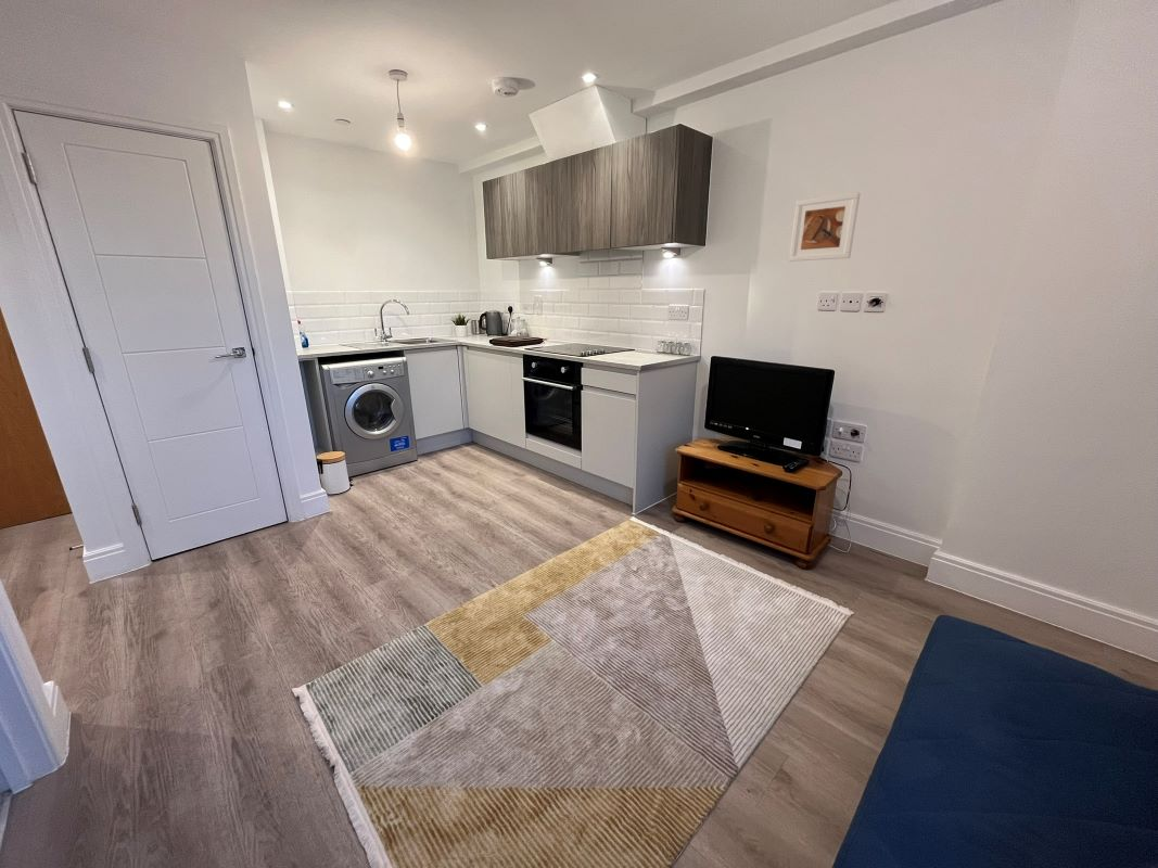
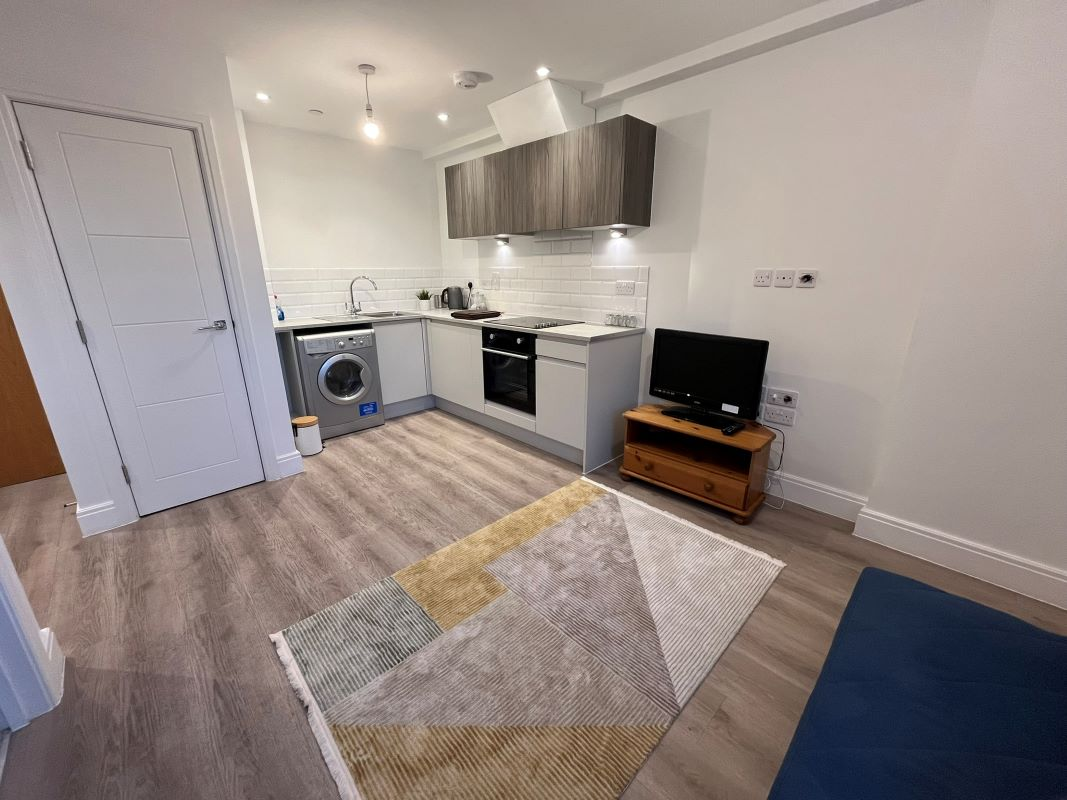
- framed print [788,191,862,263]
